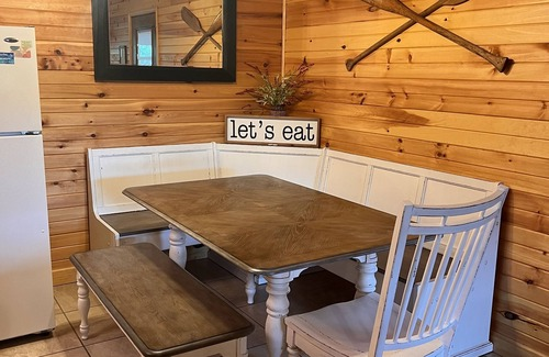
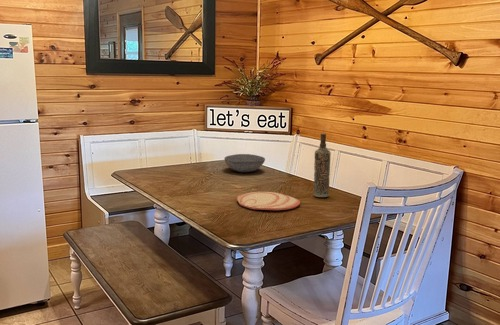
+ plate [236,191,301,211]
+ bowl [223,153,266,173]
+ bottle [313,132,332,198]
